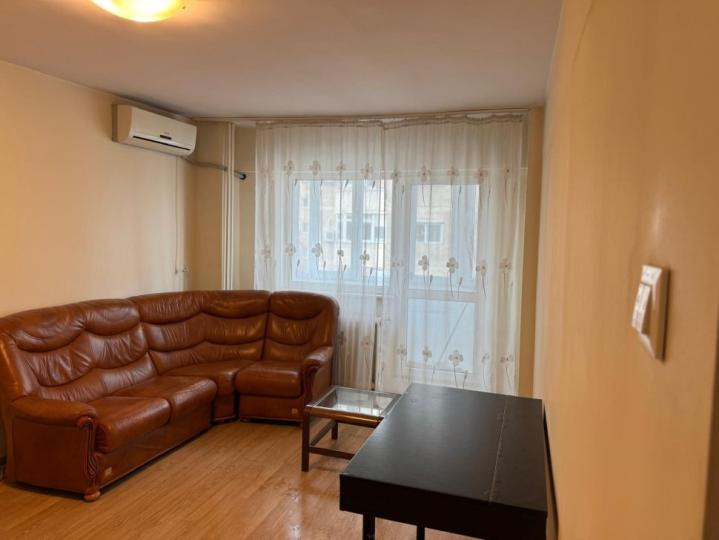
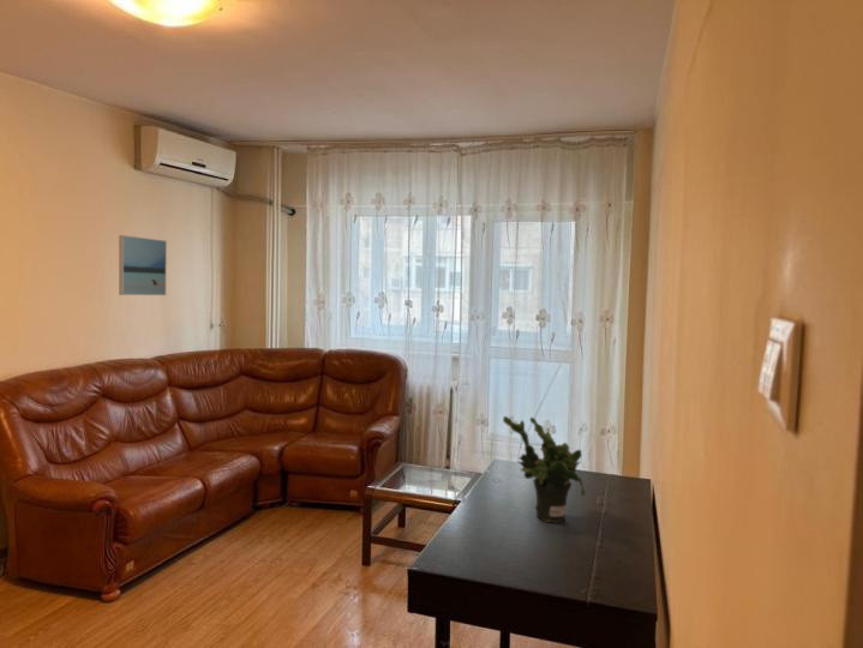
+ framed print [118,234,168,296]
+ potted plant [502,415,587,523]
